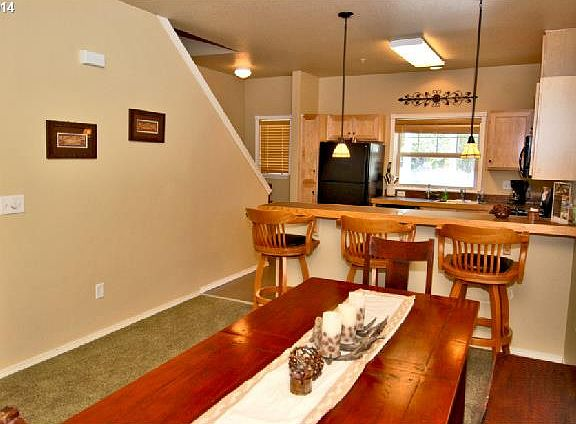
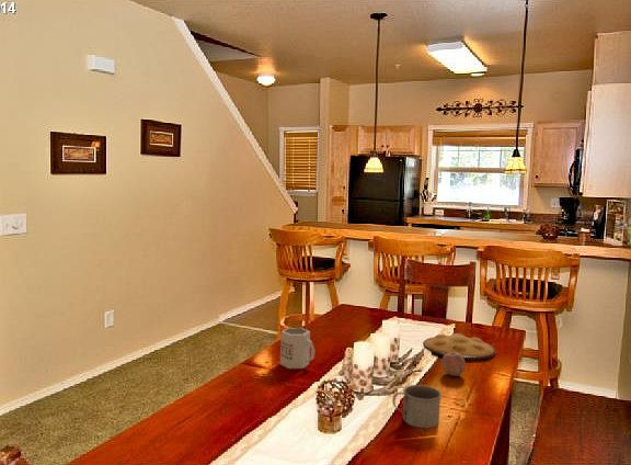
+ fruit [441,352,467,377]
+ plate [422,332,496,361]
+ mug [391,384,443,430]
+ mug [279,327,317,370]
